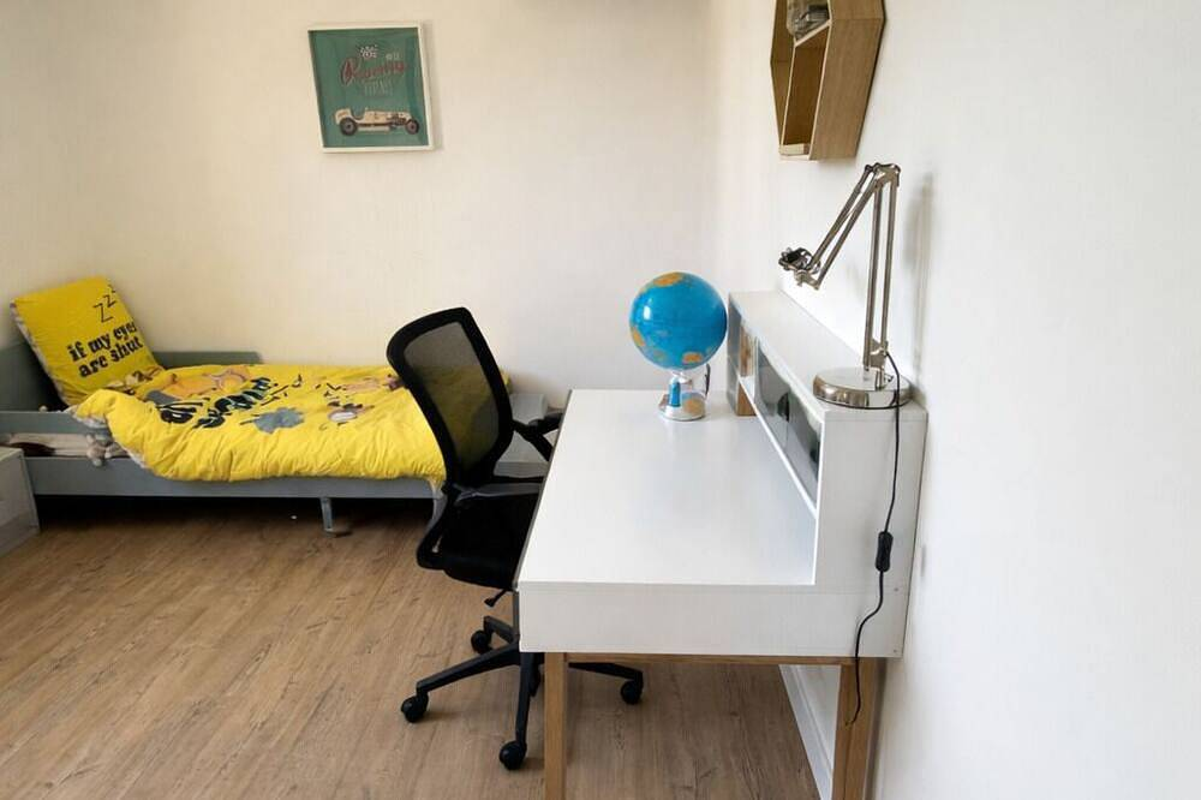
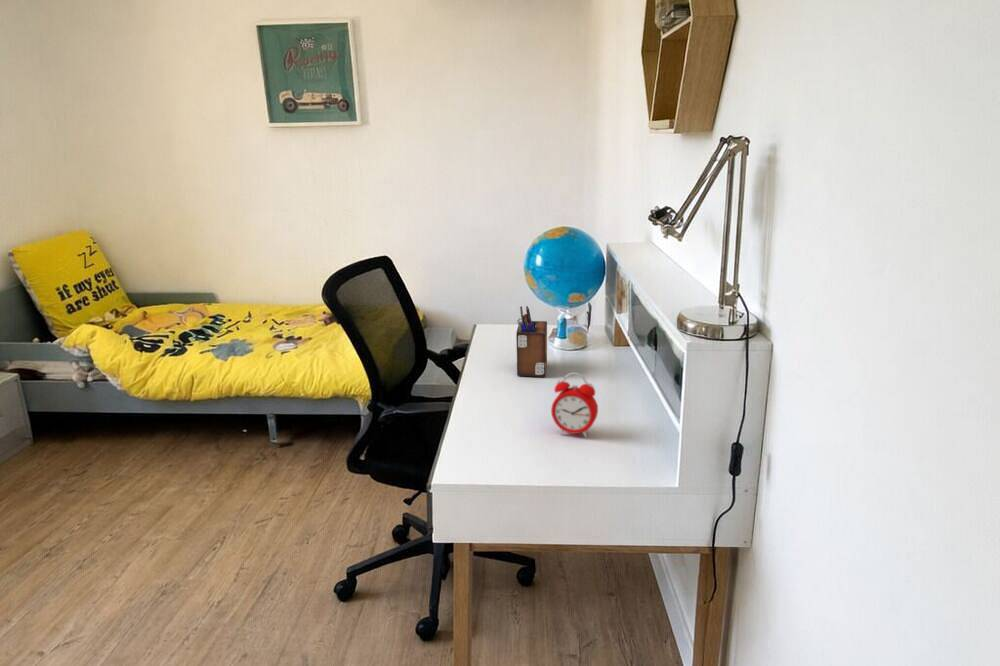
+ alarm clock [550,371,599,438]
+ desk organizer [515,305,548,378]
